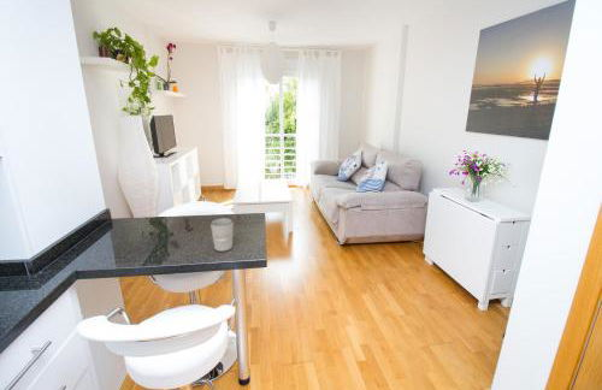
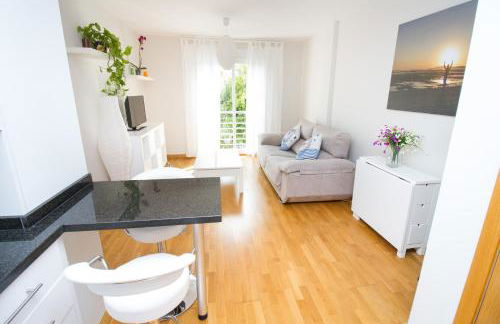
- cup [209,217,235,253]
